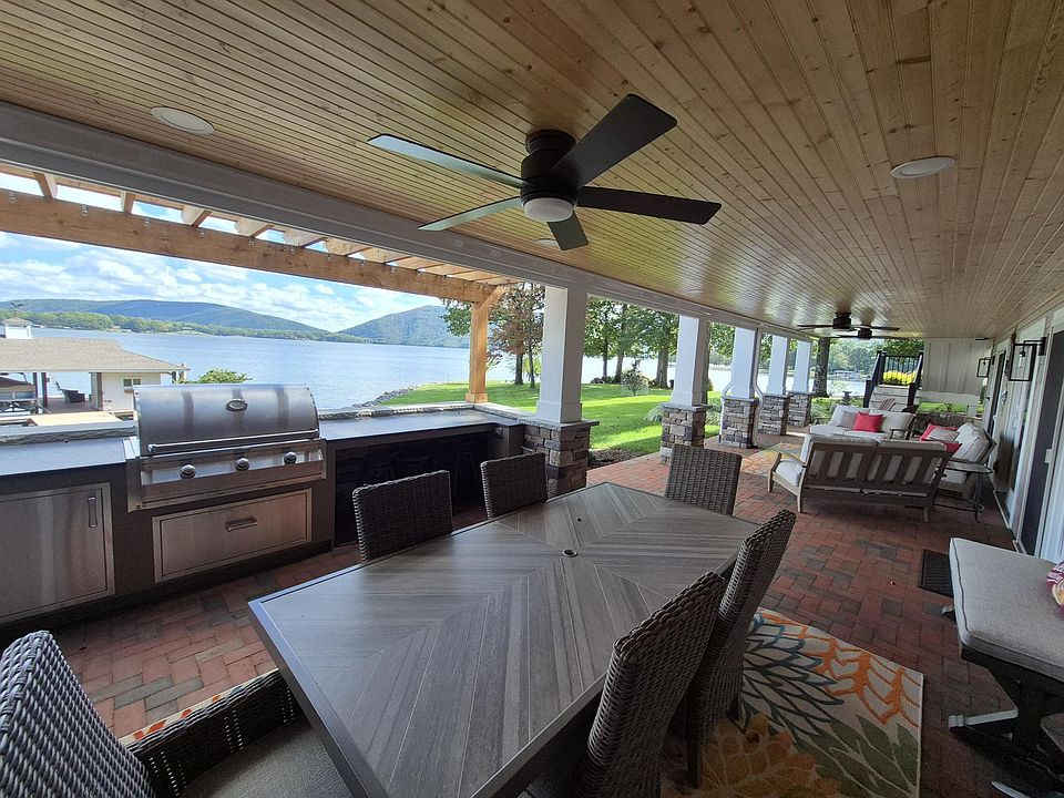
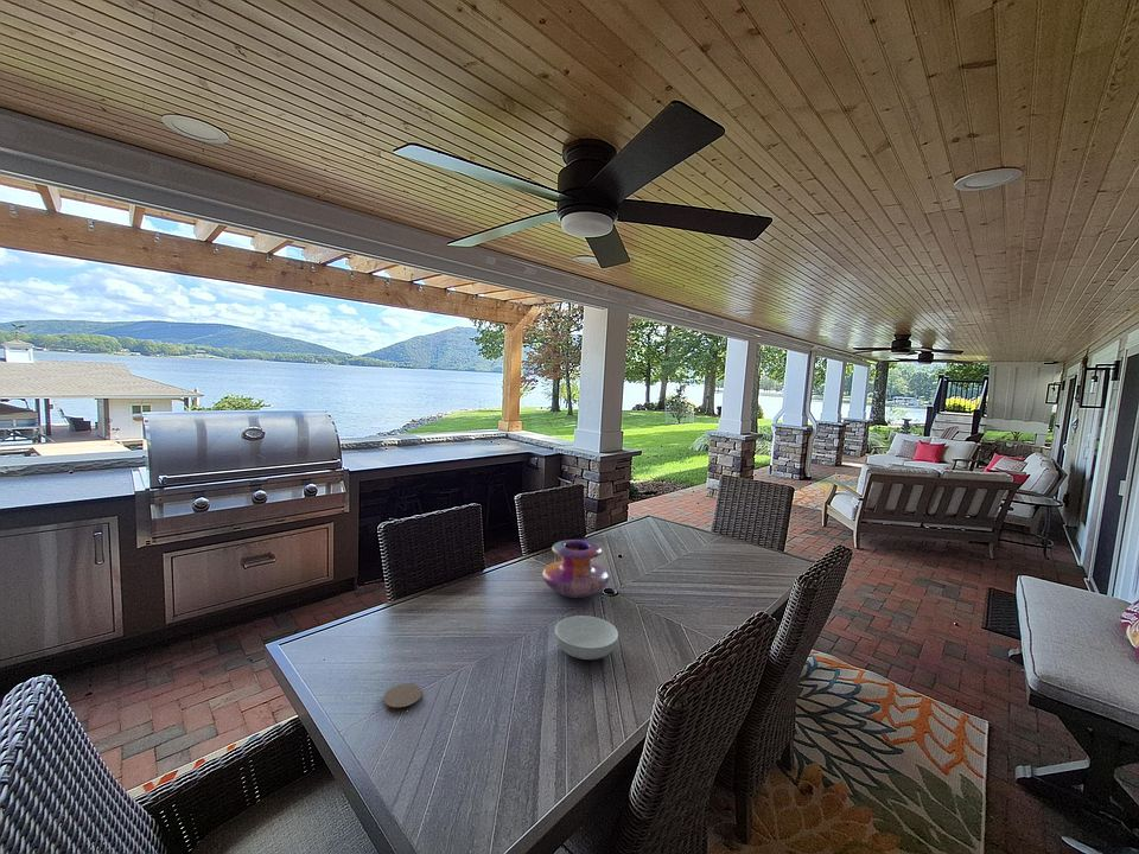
+ serving bowl [554,614,619,661]
+ decorative vase [541,538,610,599]
+ coaster [382,682,424,713]
